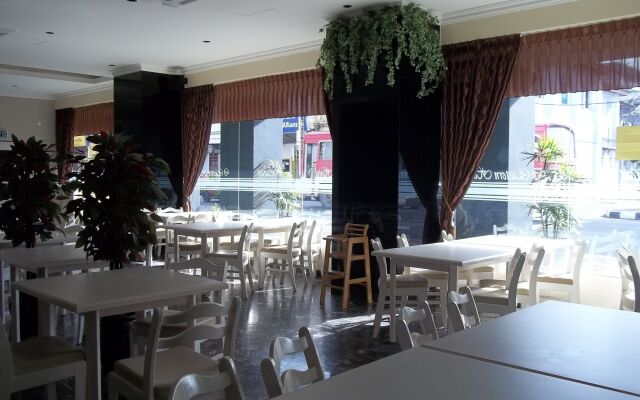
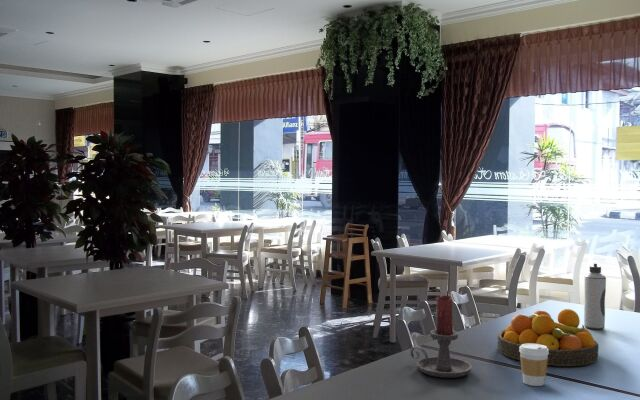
+ water bottle [583,262,607,331]
+ fruit bowl [496,308,599,367]
+ coffee cup [519,343,549,387]
+ candle holder [409,295,473,379]
